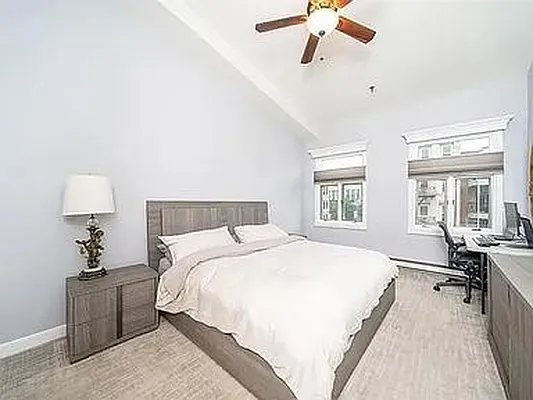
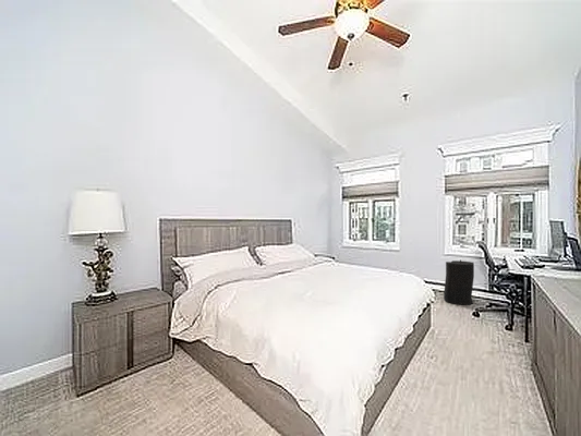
+ trash can [443,258,475,306]
